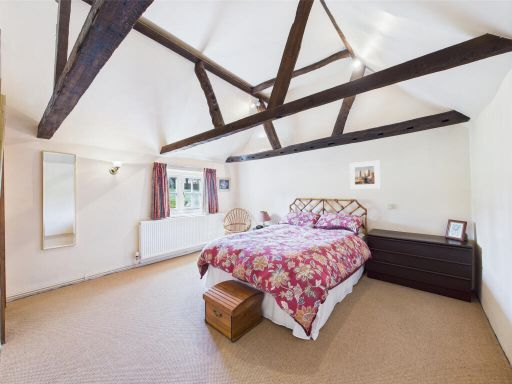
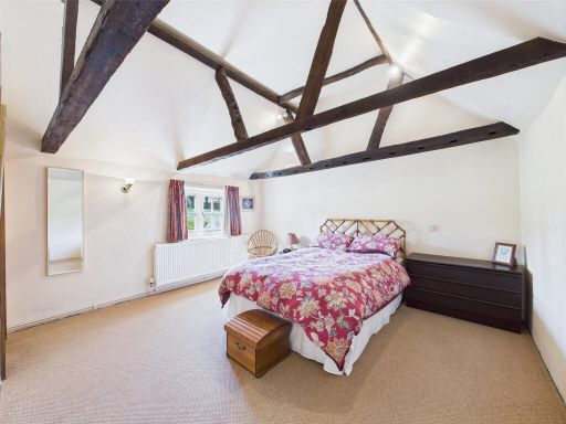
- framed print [349,159,381,190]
